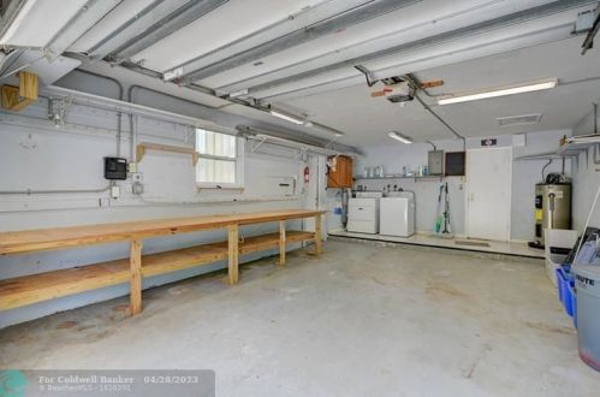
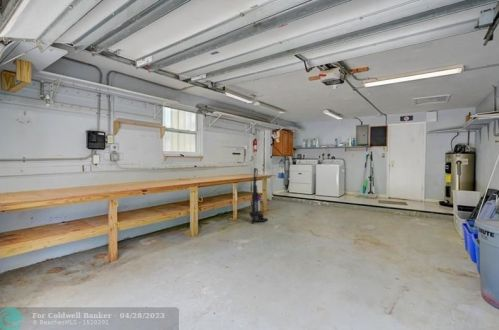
+ vacuum cleaner [248,167,269,224]
